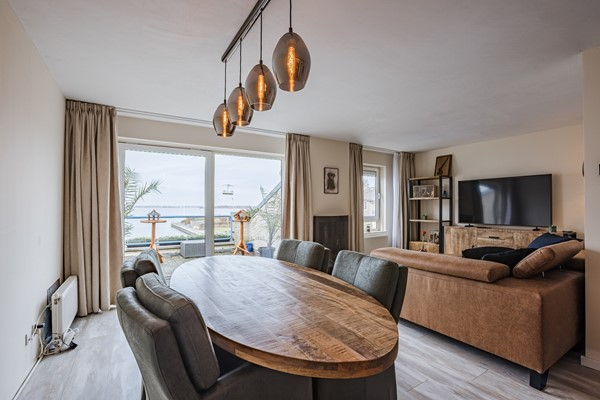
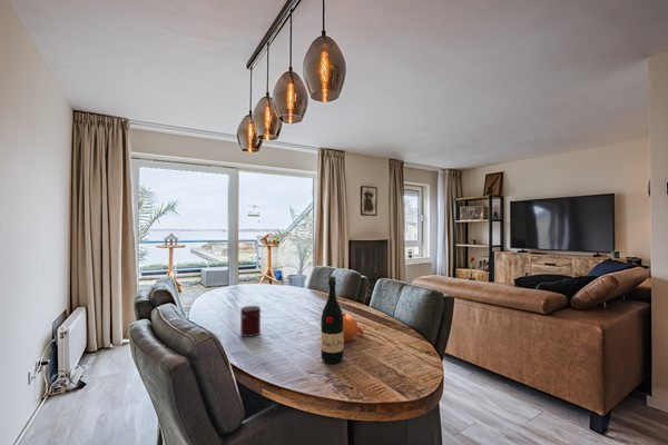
+ mug [239,305,262,338]
+ wine bottle [320,275,344,365]
+ vase [342,313,366,343]
